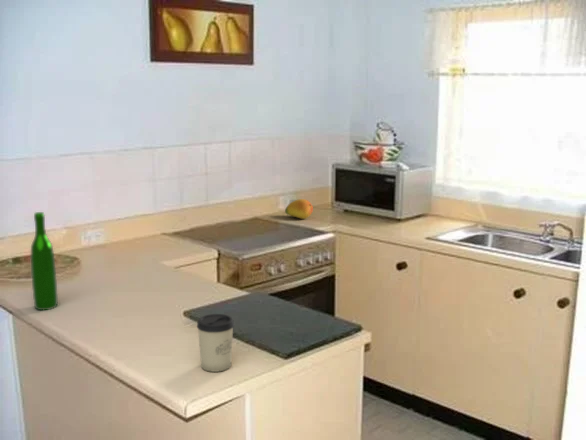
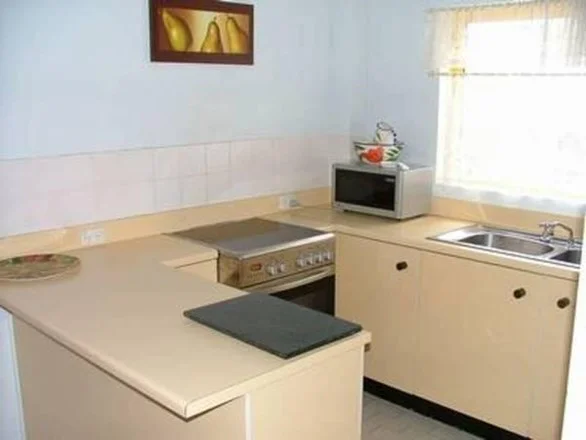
- cup [196,313,235,373]
- fruit [284,198,314,220]
- wine bottle [29,211,59,311]
